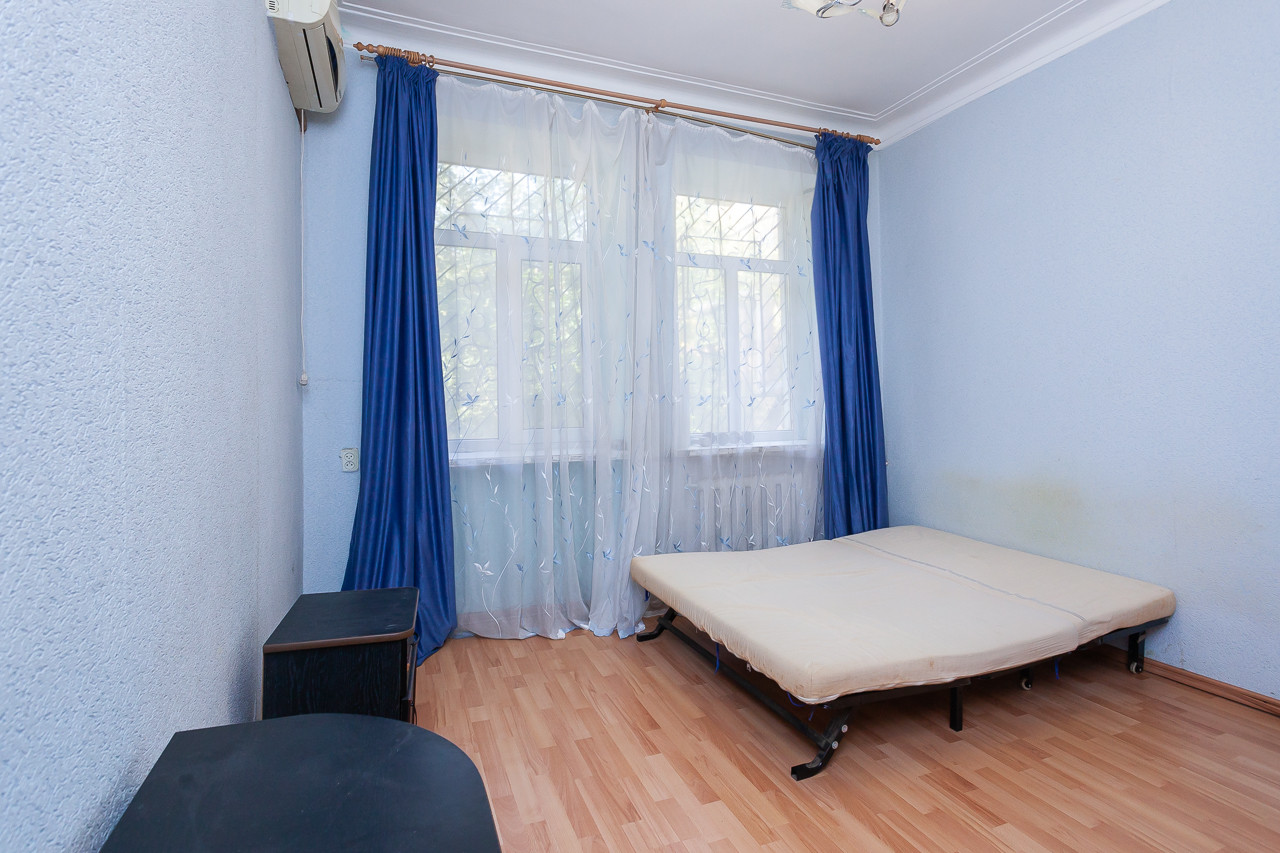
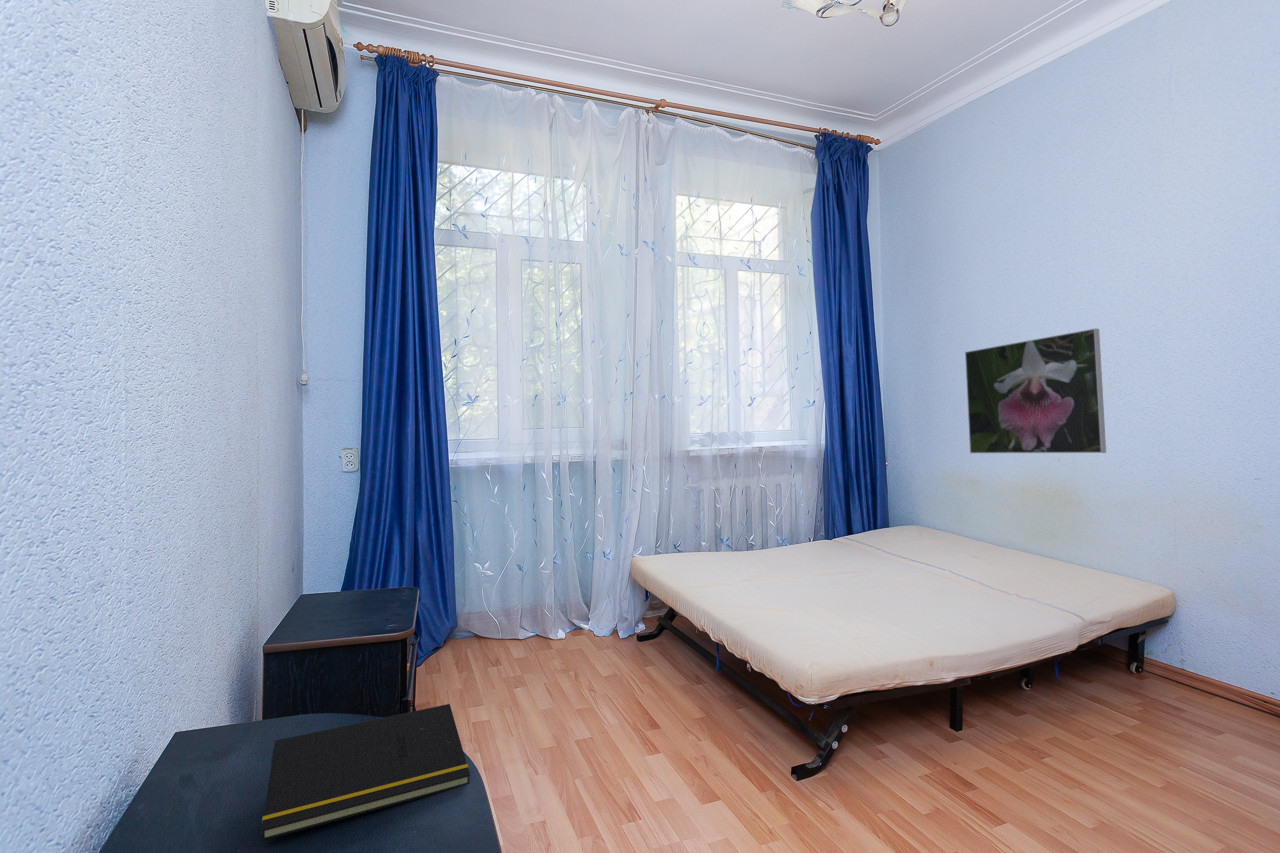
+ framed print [964,328,1107,454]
+ notepad [260,703,471,842]
